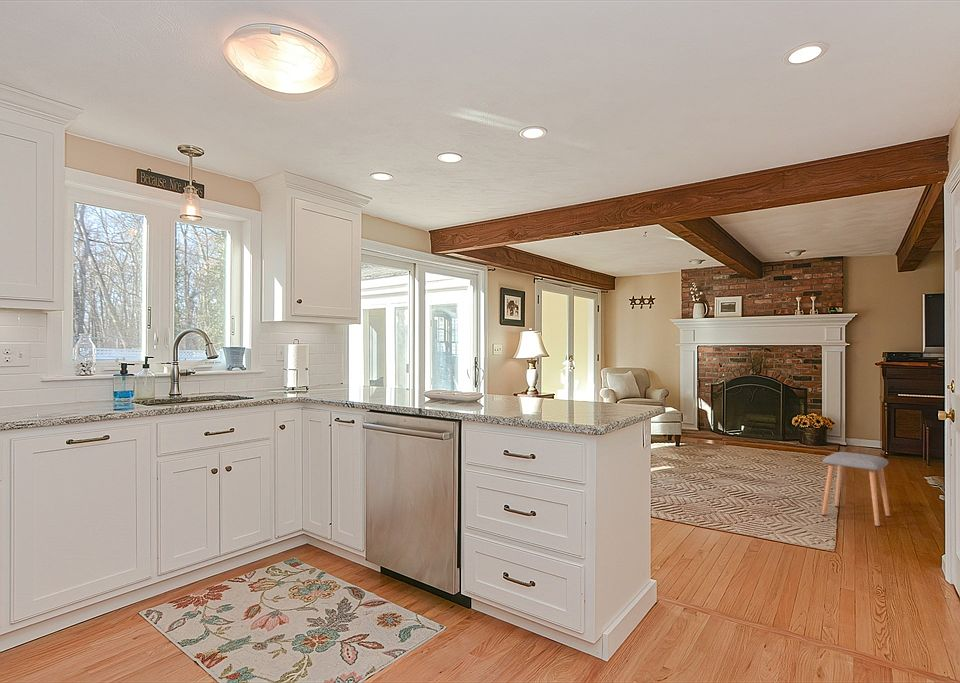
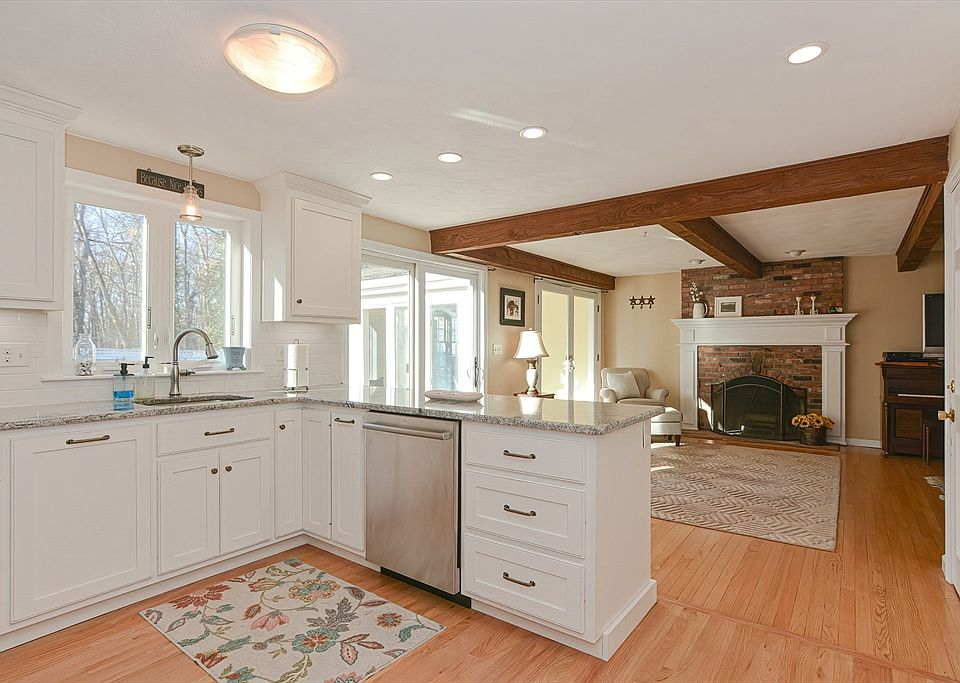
- stool [821,451,891,528]
